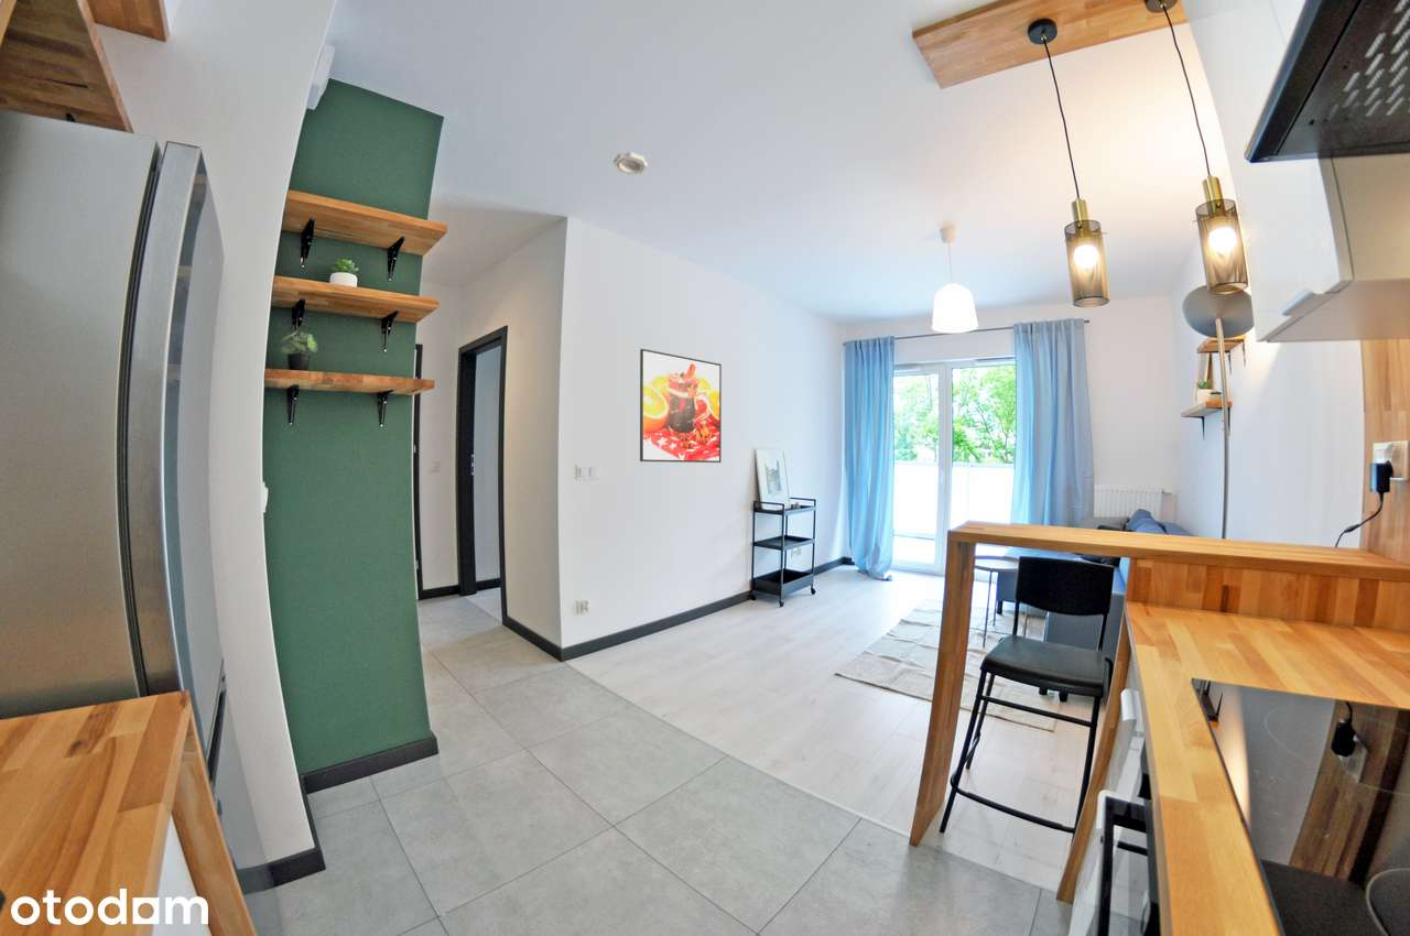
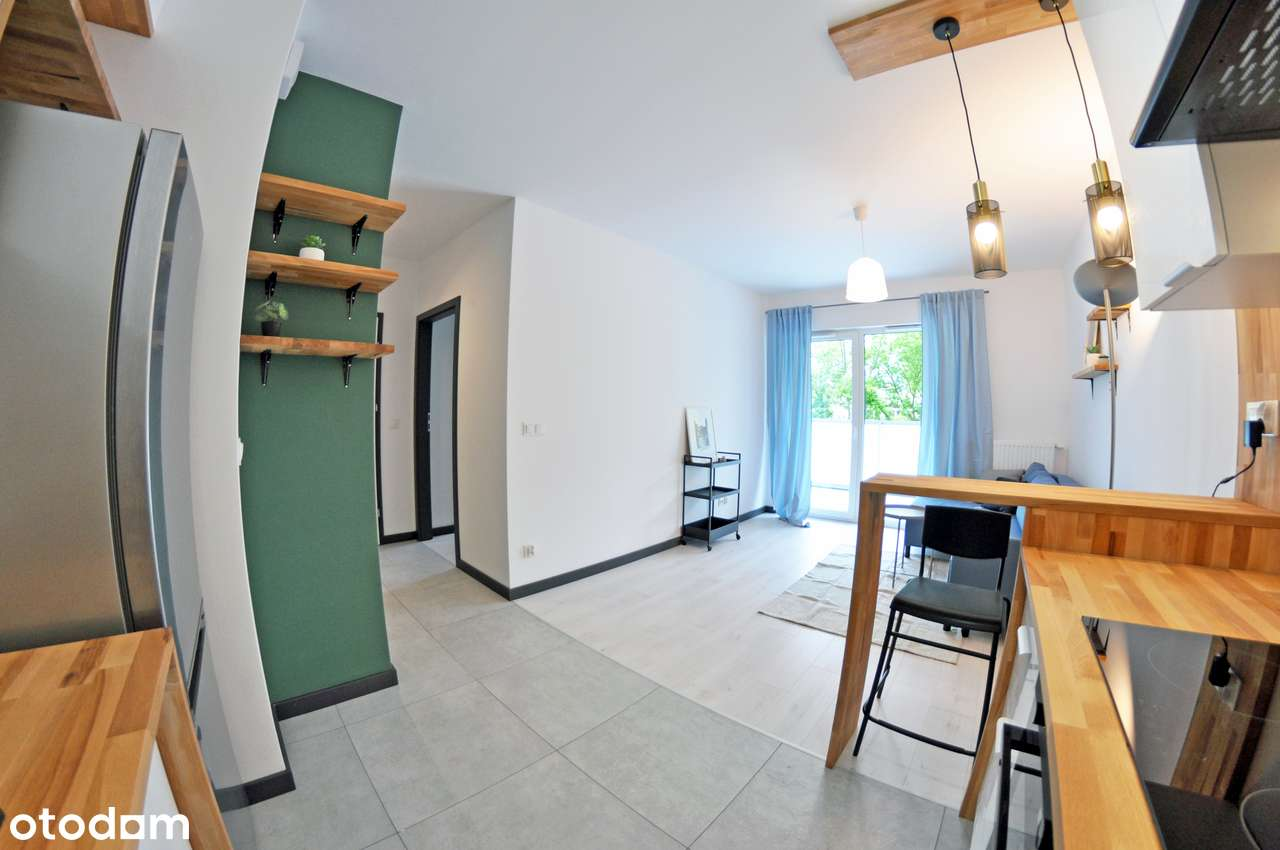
- smoke detector [612,151,648,176]
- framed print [639,348,723,464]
